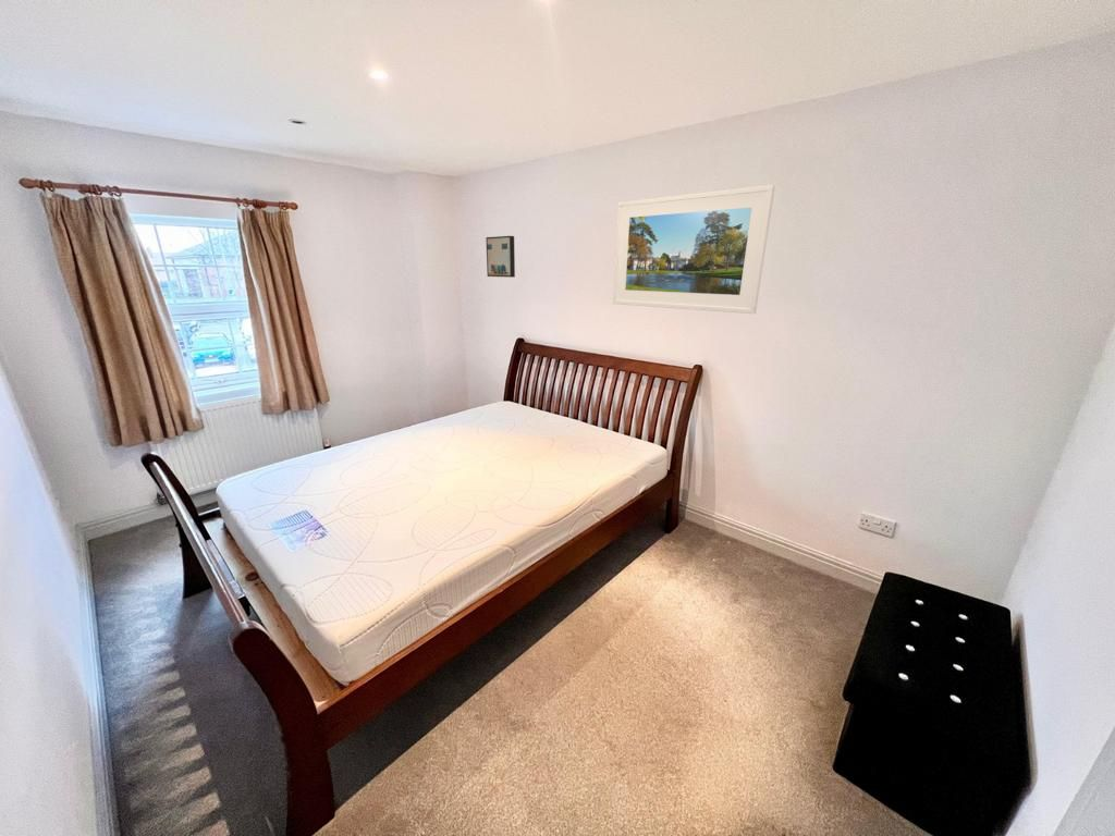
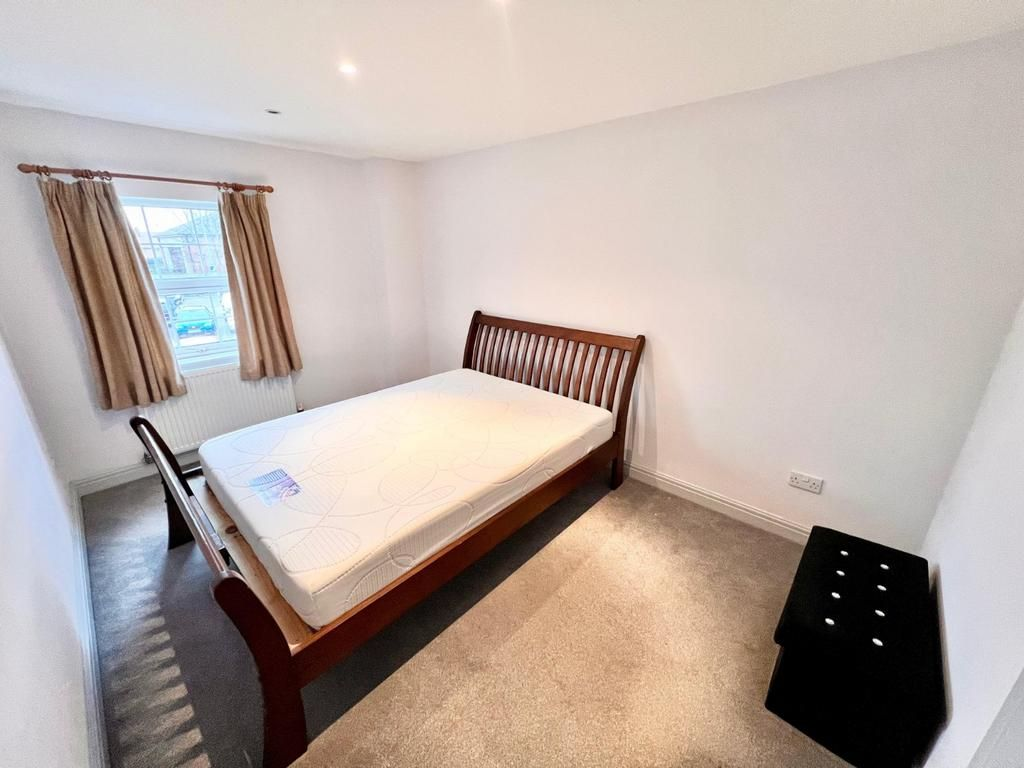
- wall art [485,235,516,279]
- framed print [612,184,776,315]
